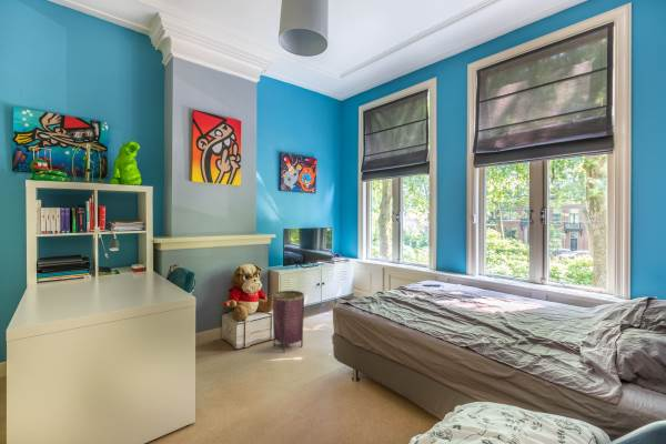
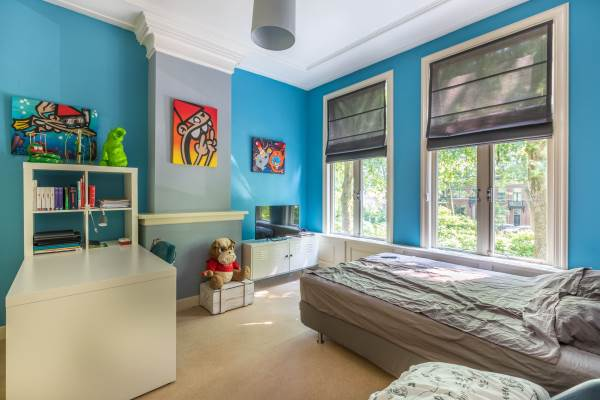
- woven basket [272,290,305,353]
